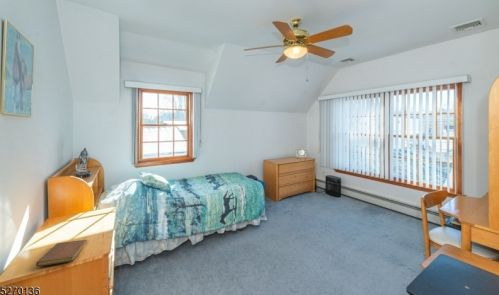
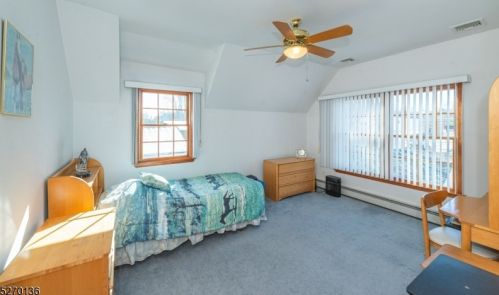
- notebook [35,239,88,267]
